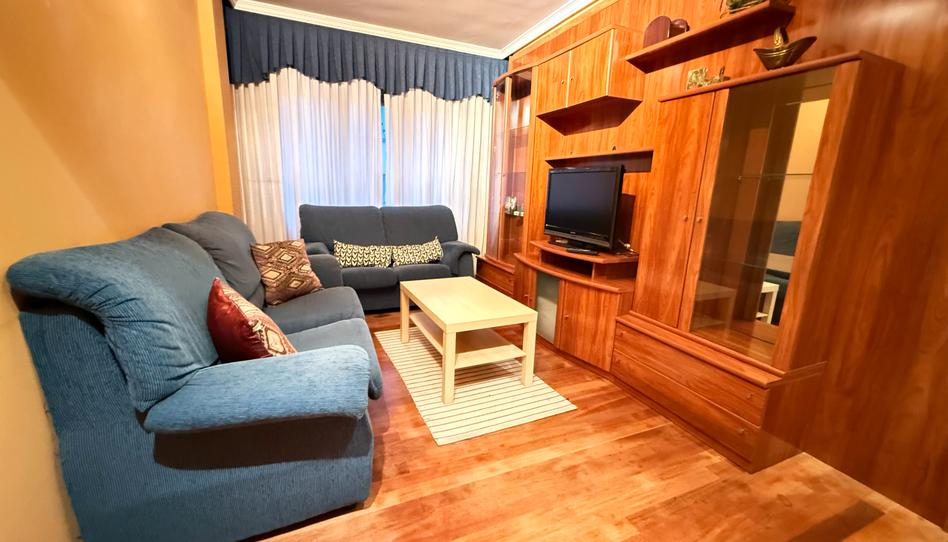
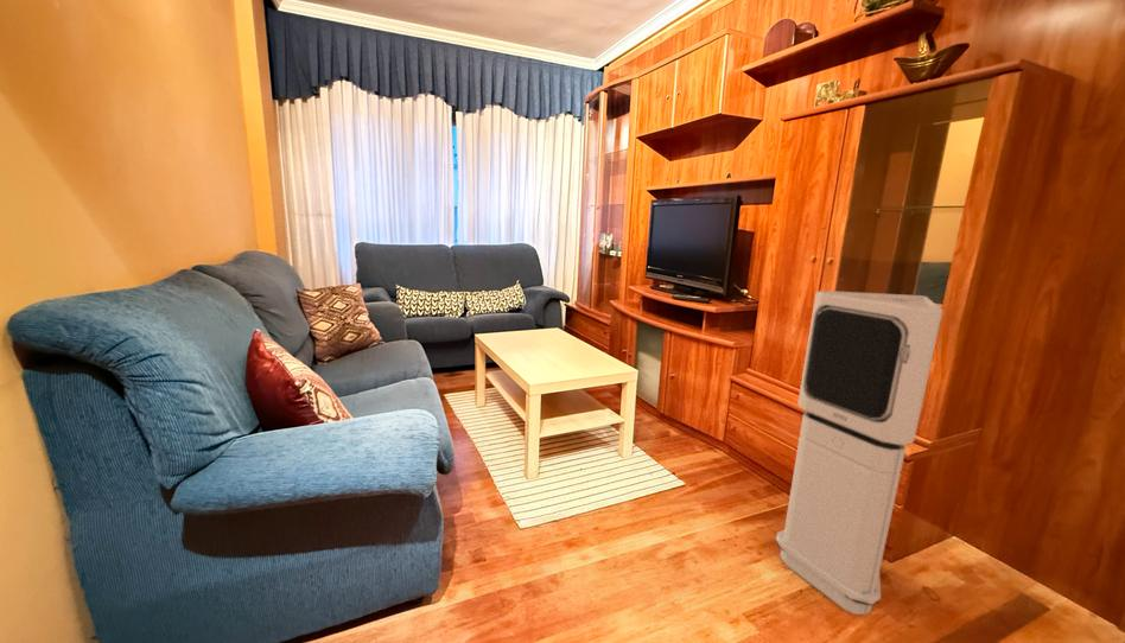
+ air purifier [775,289,943,616]
